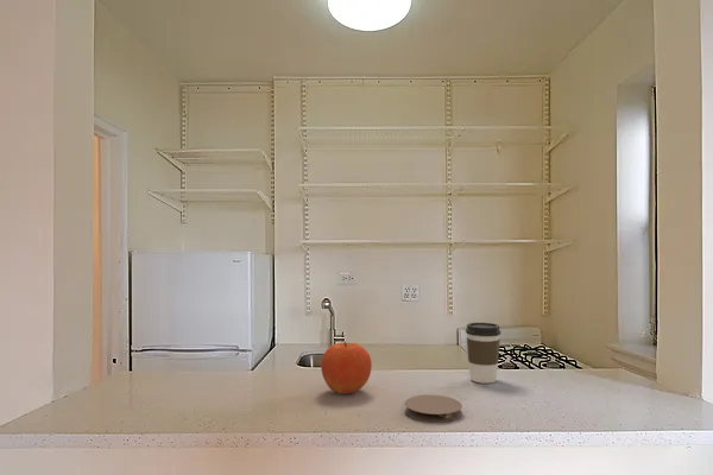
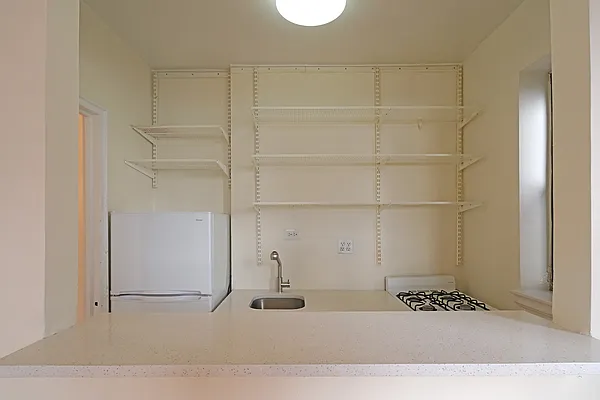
- coaster [404,394,463,424]
- coffee cup [465,322,501,385]
- fruit [320,341,373,395]
